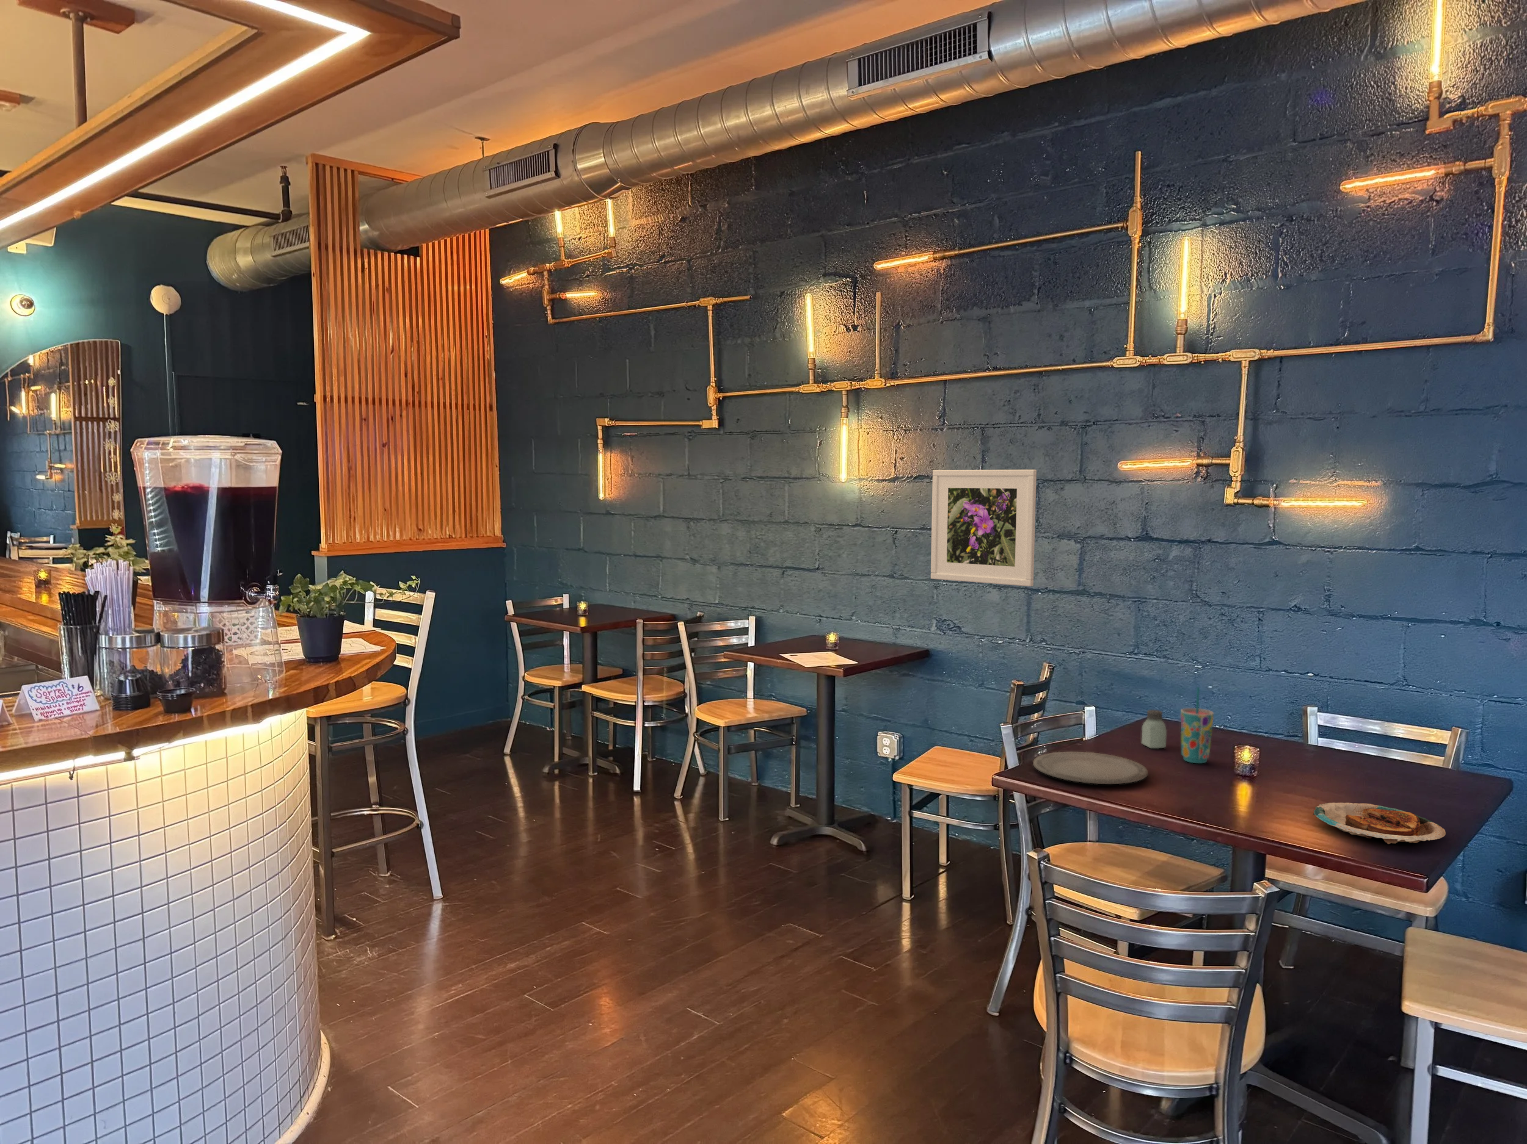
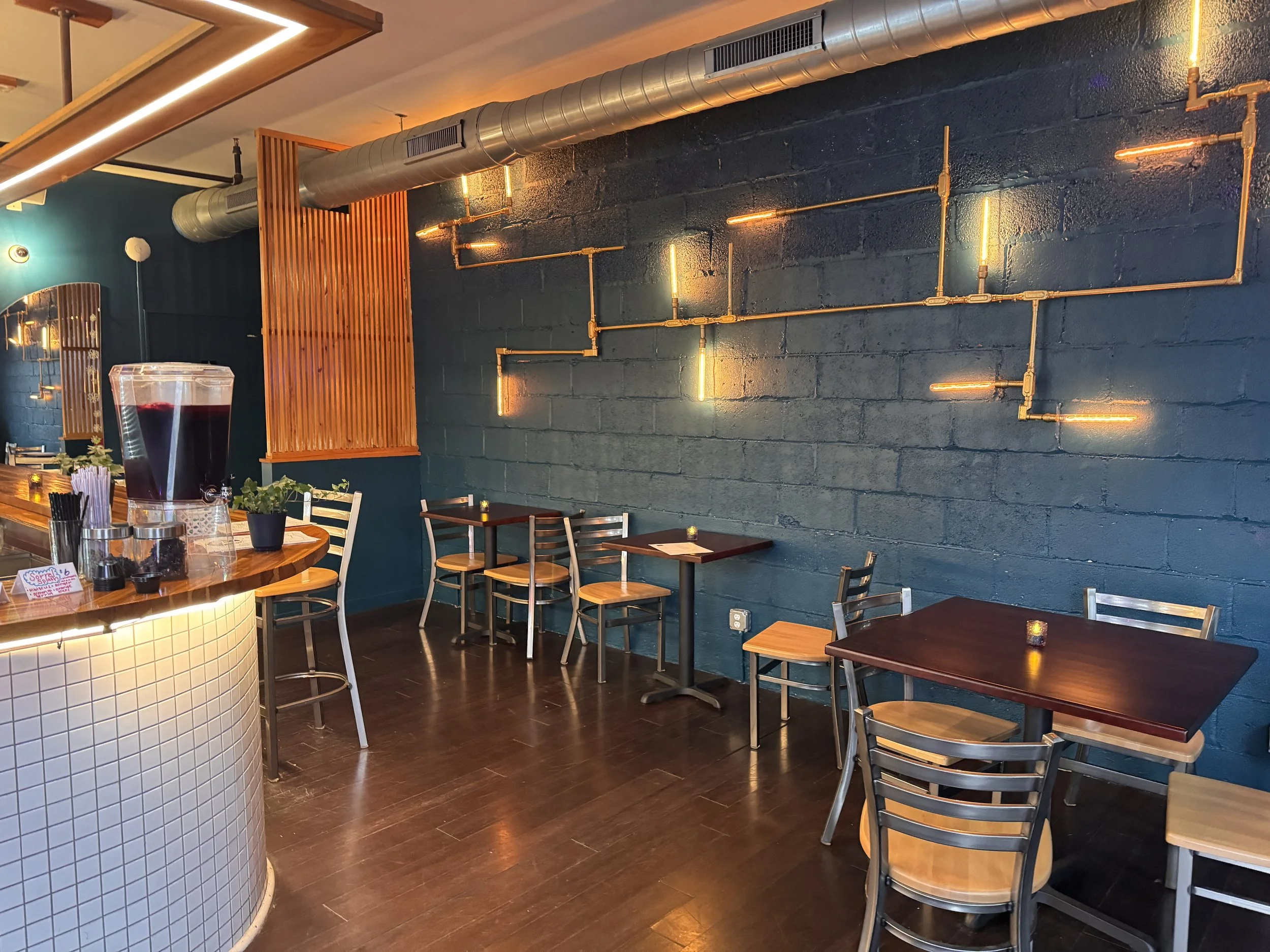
- plate [1033,751,1149,785]
- saltshaker [1141,709,1167,749]
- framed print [931,469,1038,586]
- cup [1180,686,1214,764]
- plate [1312,803,1446,845]
